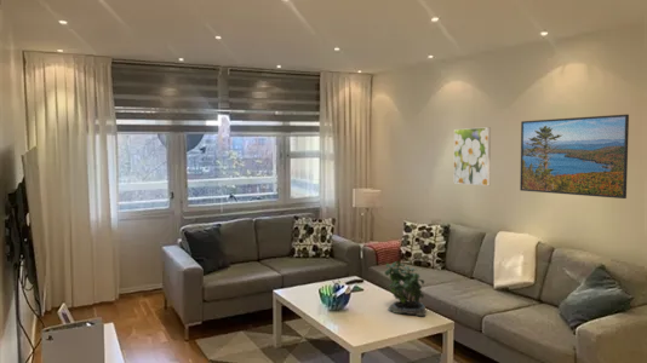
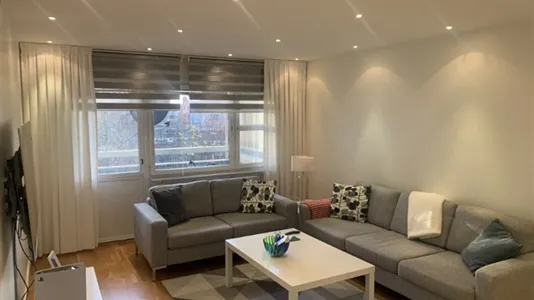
- potted plant [384,260,426,317]
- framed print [519,114,630,200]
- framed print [452,126,492,186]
